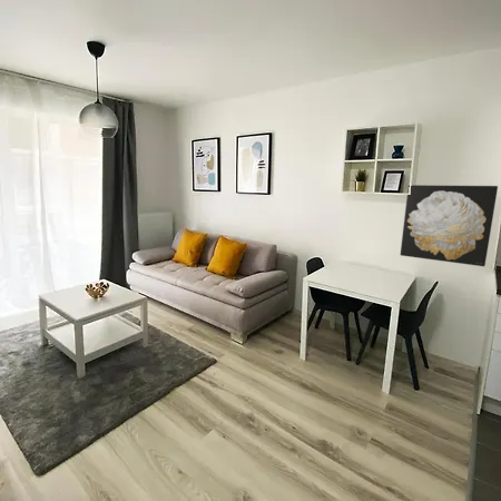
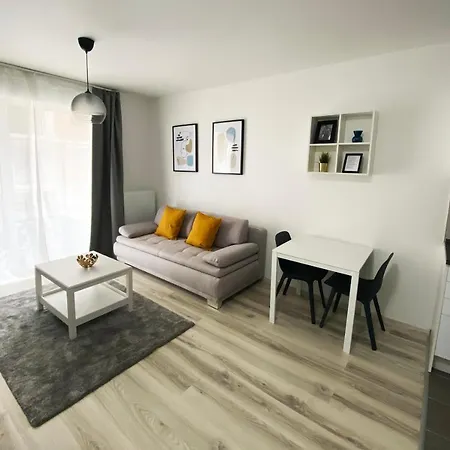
- wall art [400,184,499,267]
